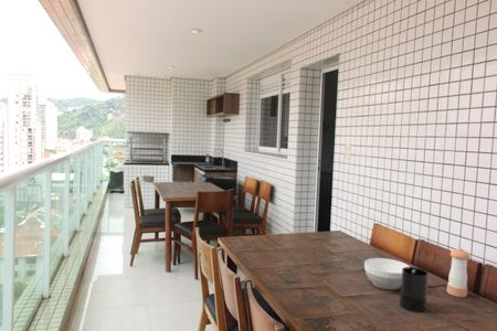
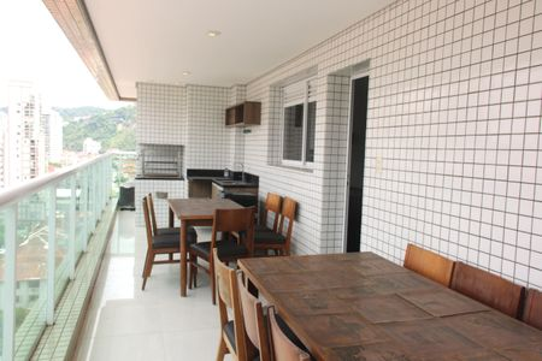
- pepper shaker [446,247,470,298]
- bowl [363,257,411,291]
- candle [399,266,430,313]
